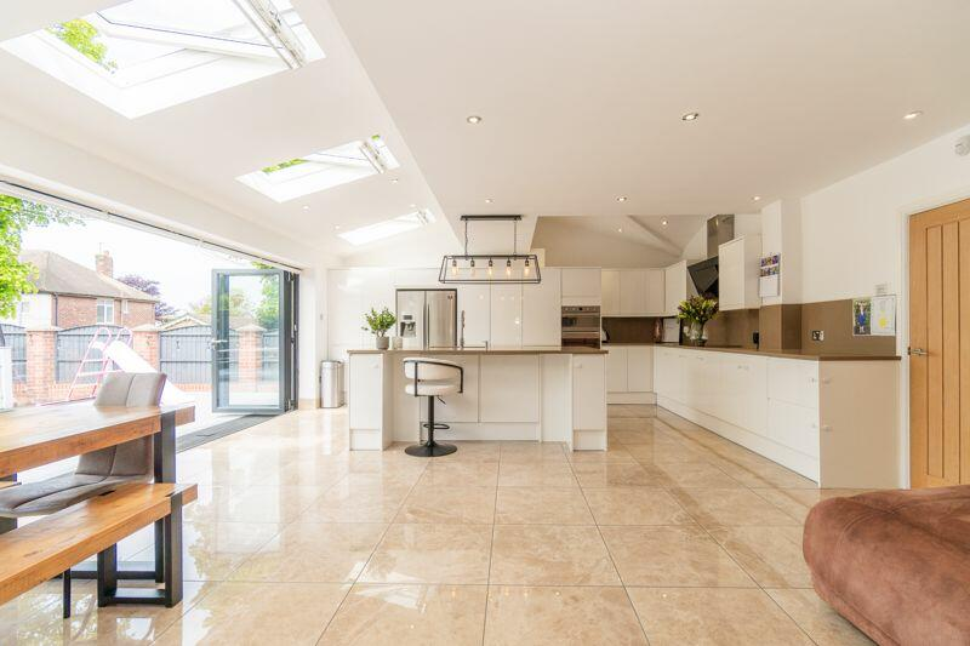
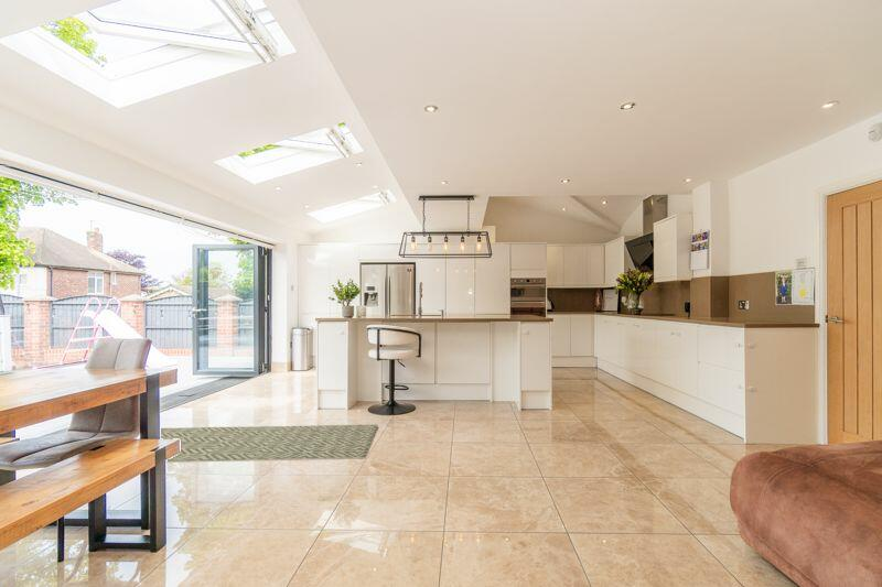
+ rug [160,424,379,464]
